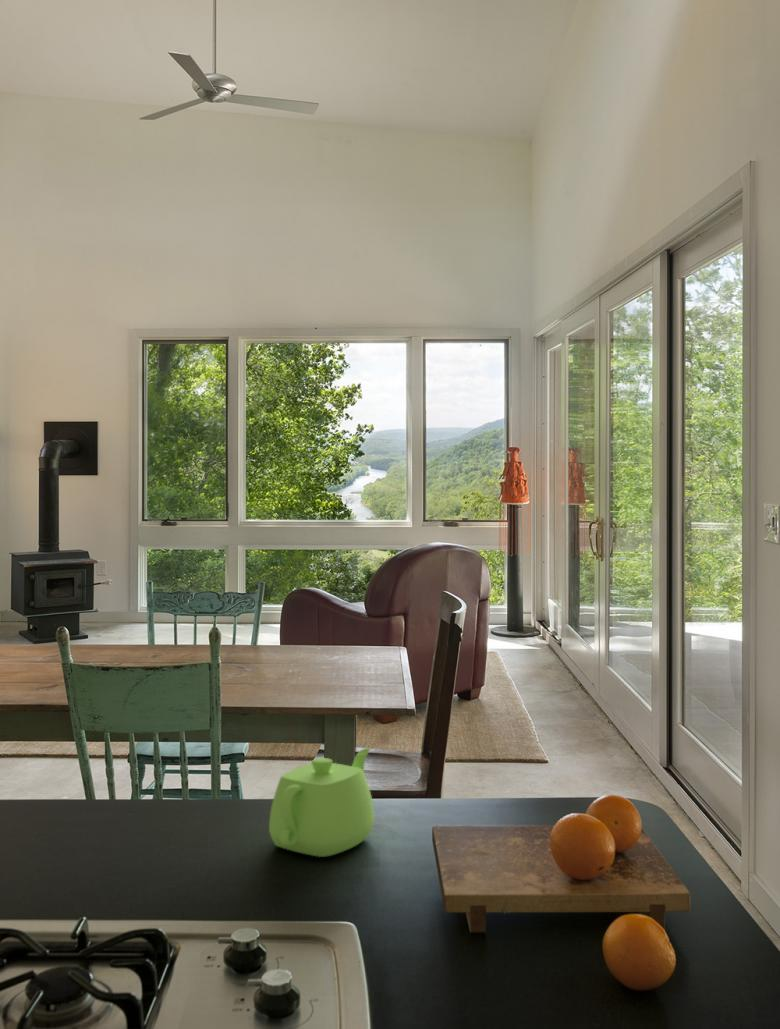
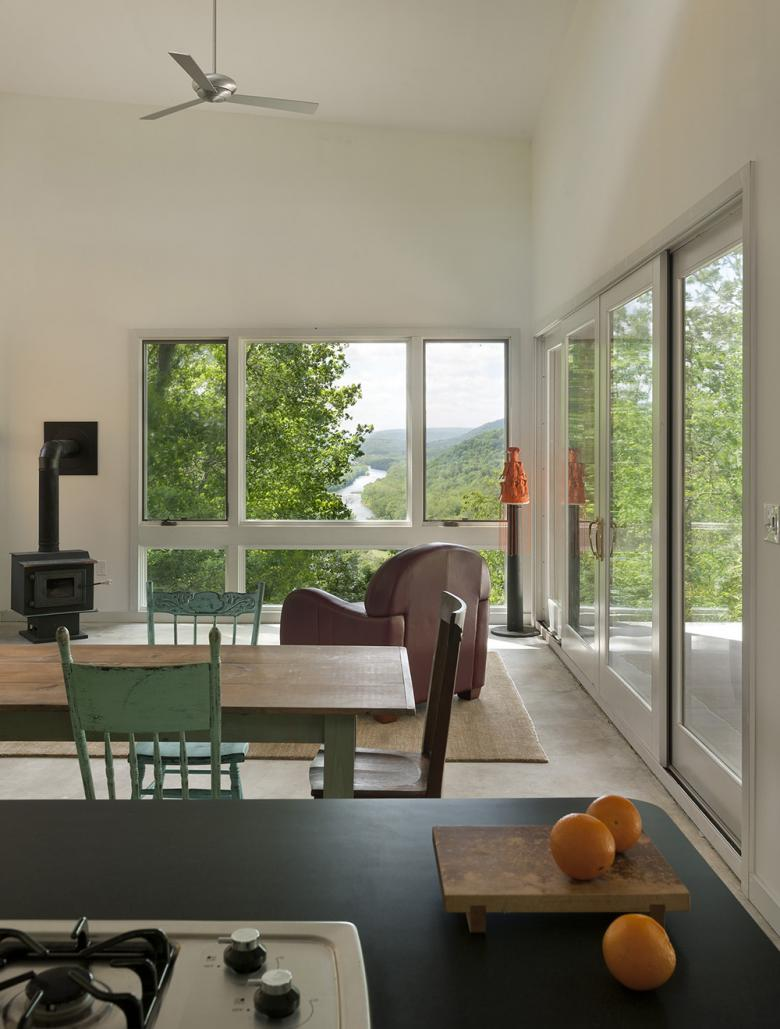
- teapot [268,747,375,858]
